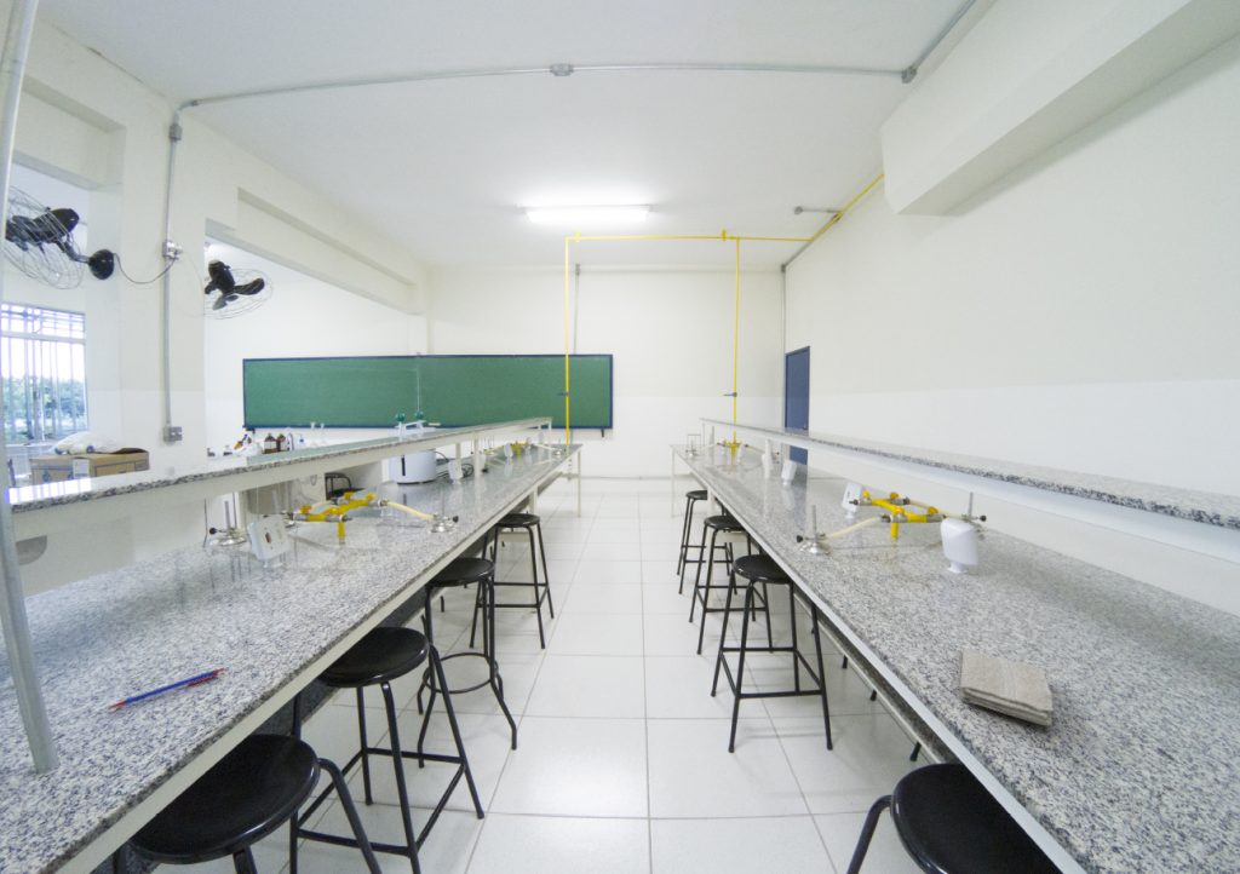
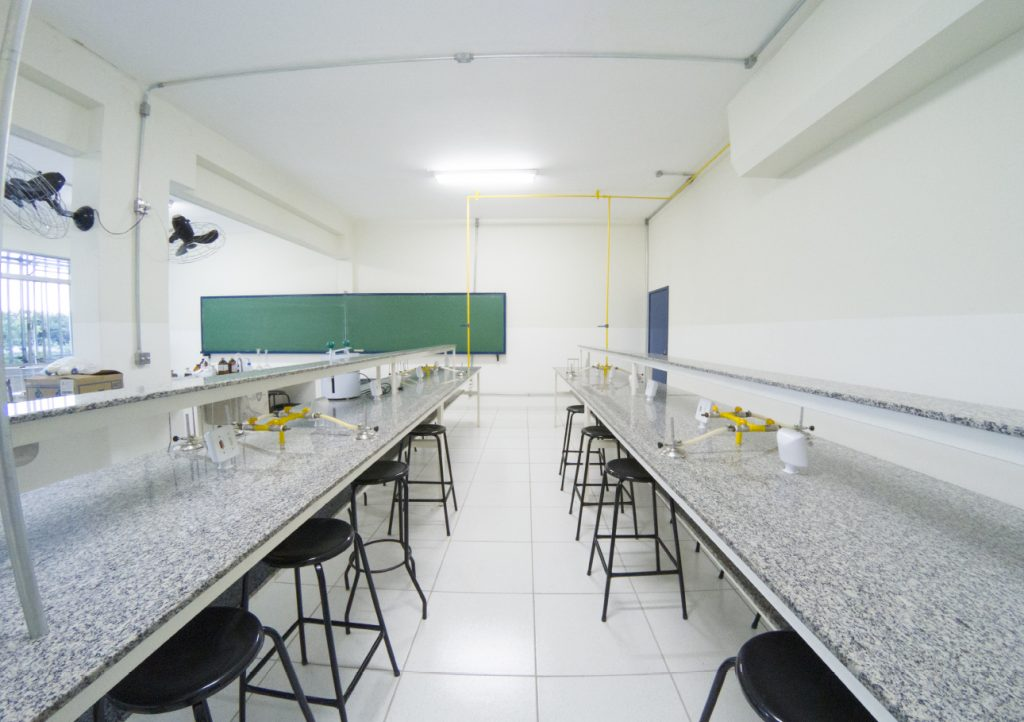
- washcloth [959,649,1055,726]
- pen [104,667,226,711]
